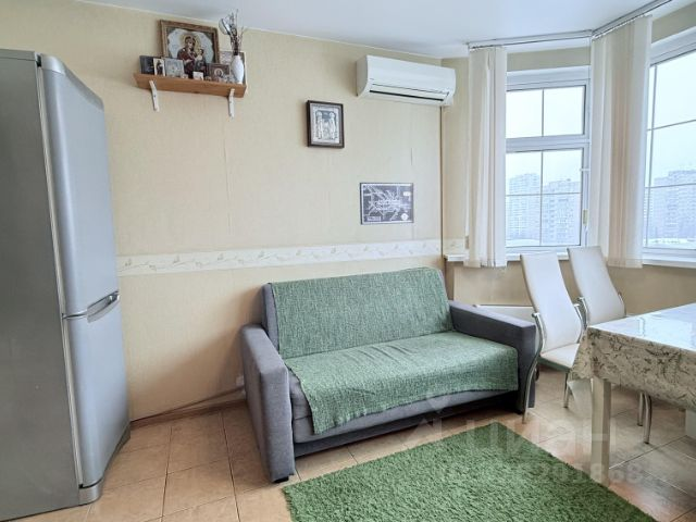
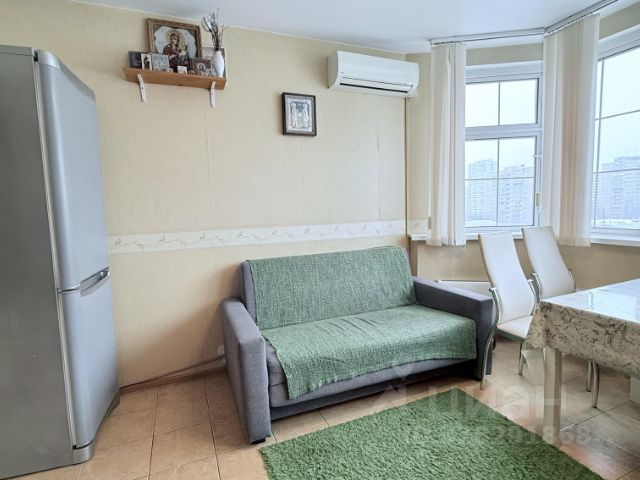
- wall art [359,182,415,225]
